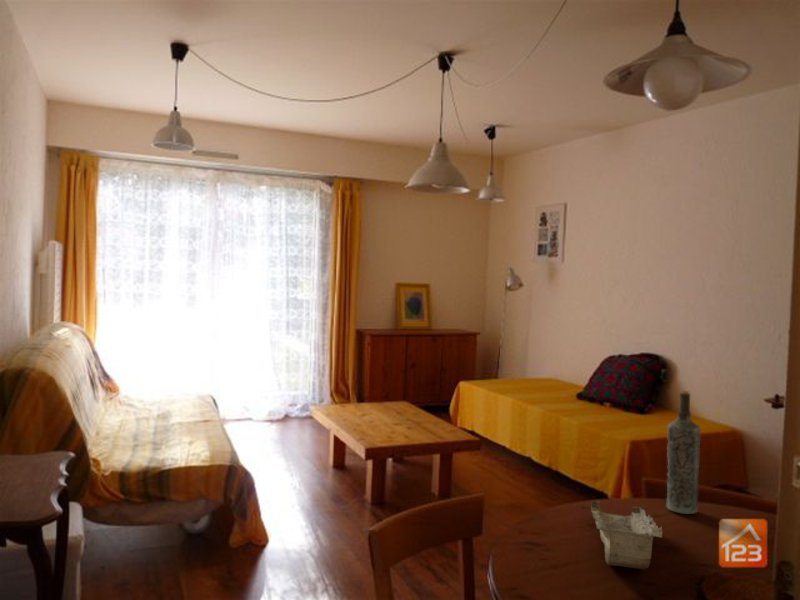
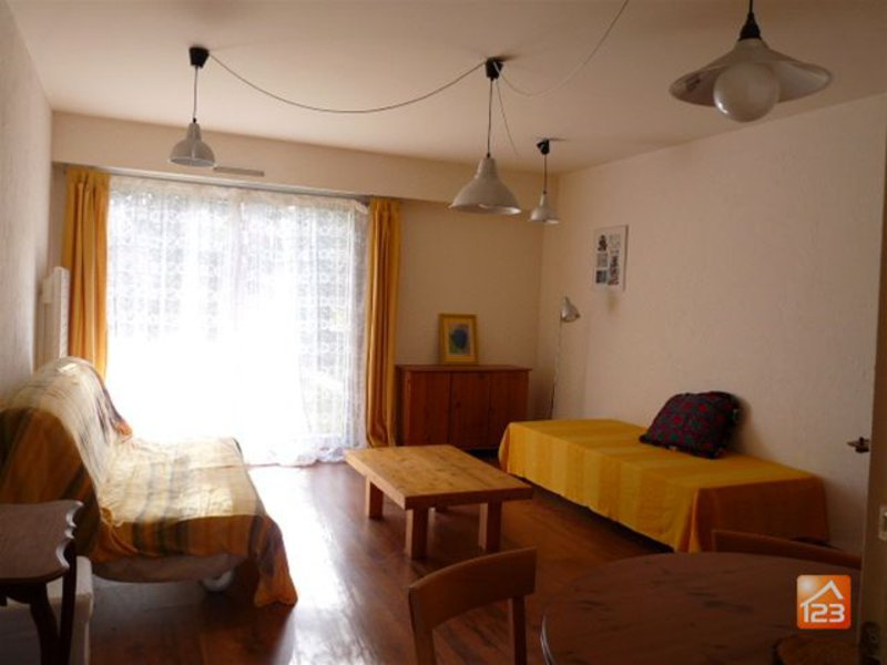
- bottle [666,390,701,515]
- decorative bowl [590,500,663,570]
